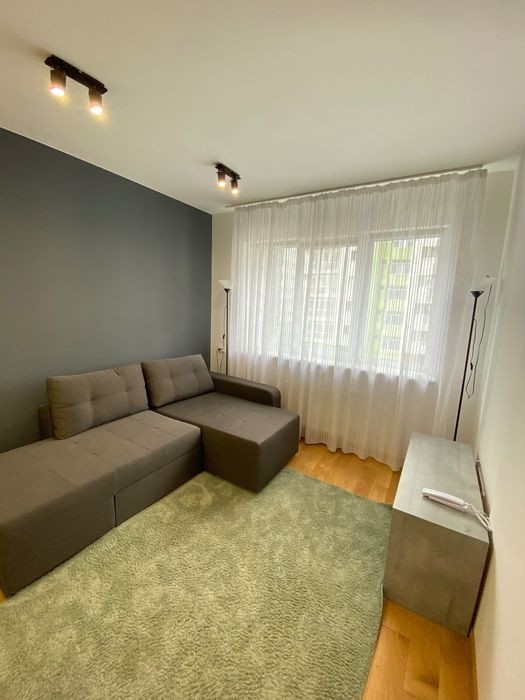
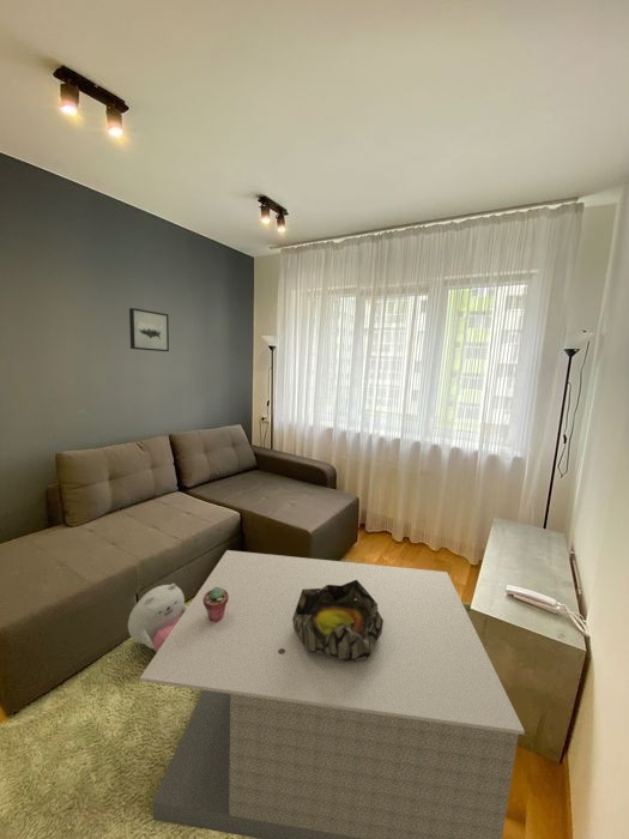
+ wall art [128,307,170,352]
+ potted succulent [202,587,229,622]
+ coffee table [139,549,526,839]
+ plush toy [127,583,188,653]
+ decorative bowl [292,580,383,662]
